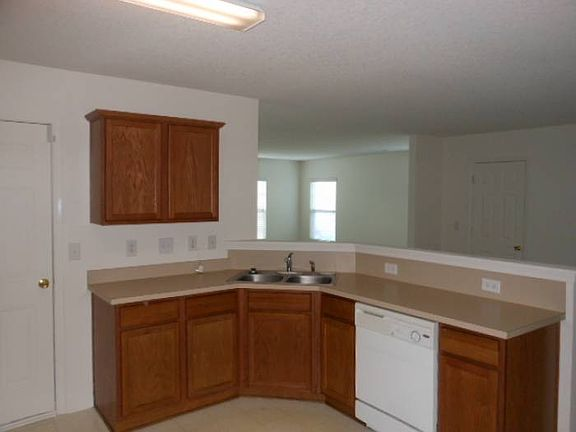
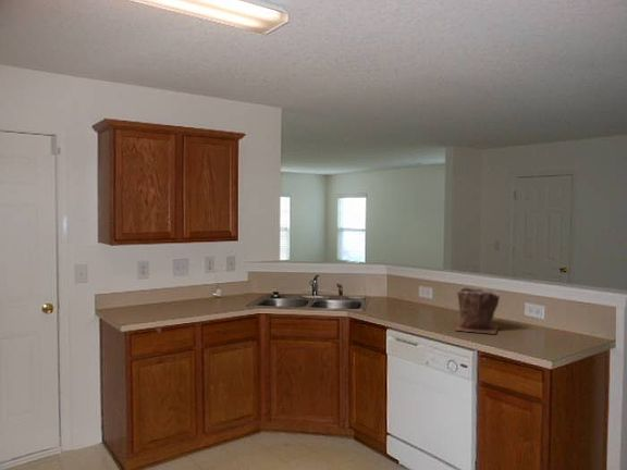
+ plant pot [455,286,501,335]
